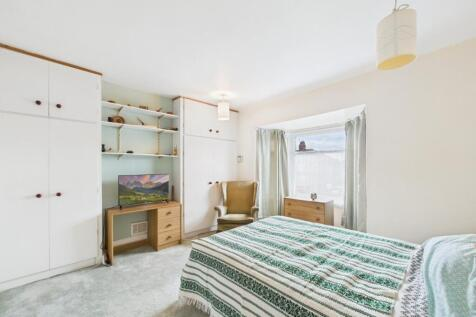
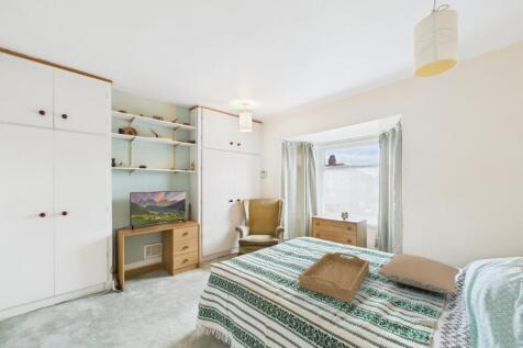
+ pillow [377,252,460,295]
+ serving tray [298,251,370,304]
